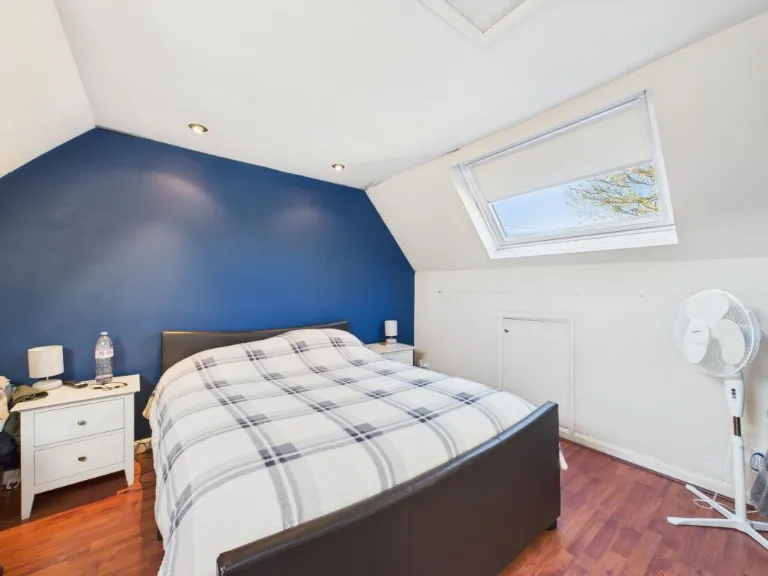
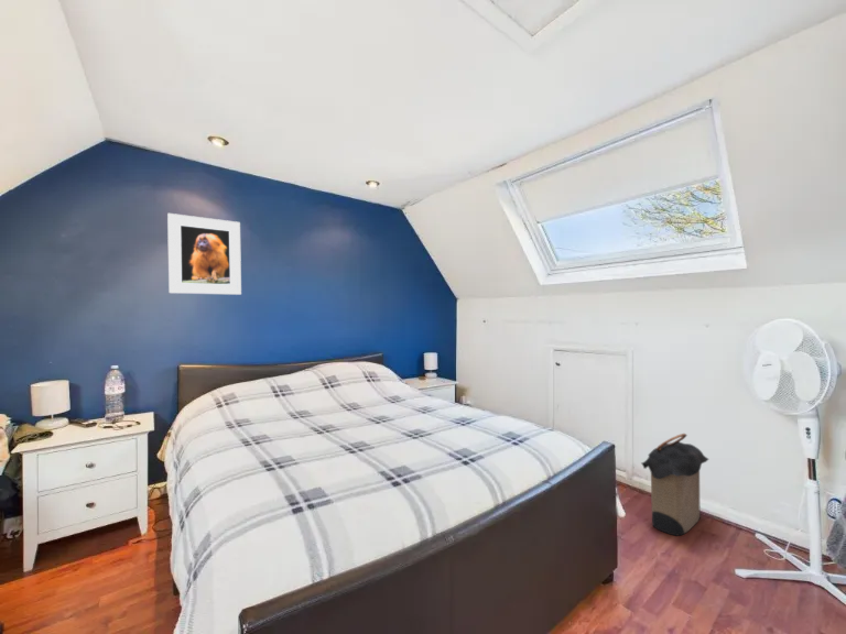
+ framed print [166,212,242,296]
+ laundry hamper [641,433,709,537]
